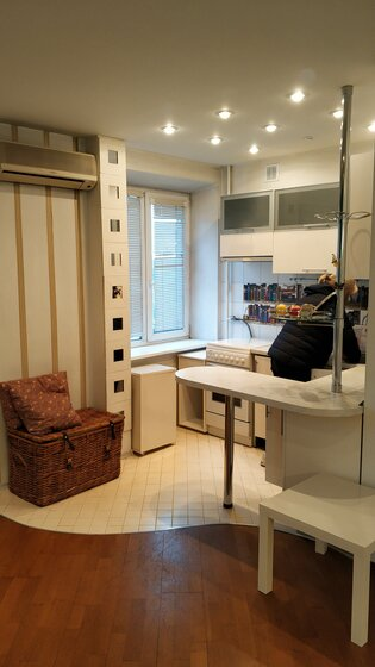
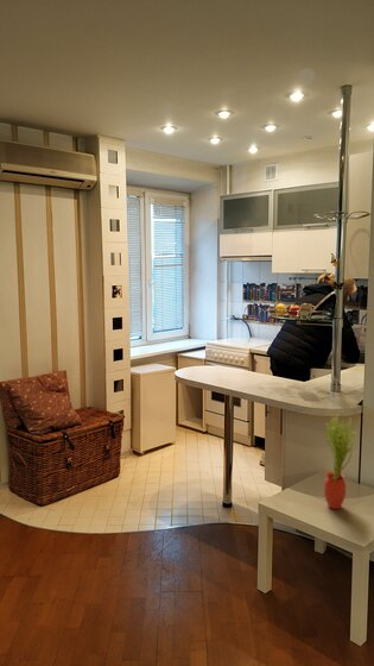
+ potted plant [323,413,359,510]
